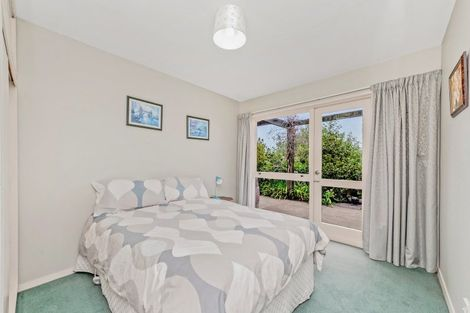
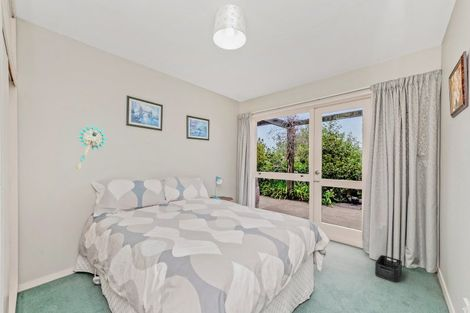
+ wall clock [76,124,108,171]
+ storage bin [374,254,403,283]
